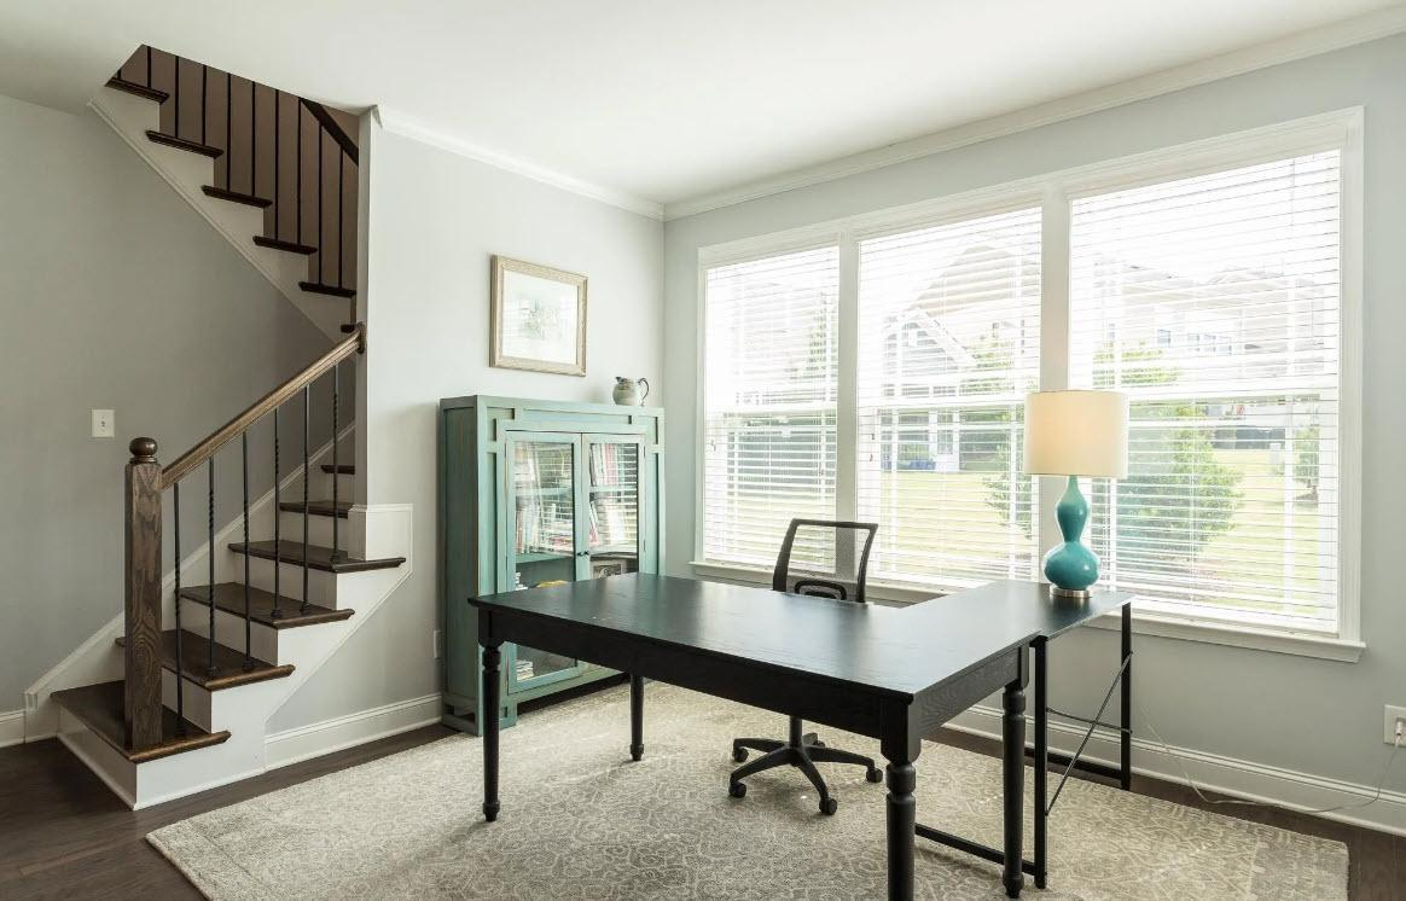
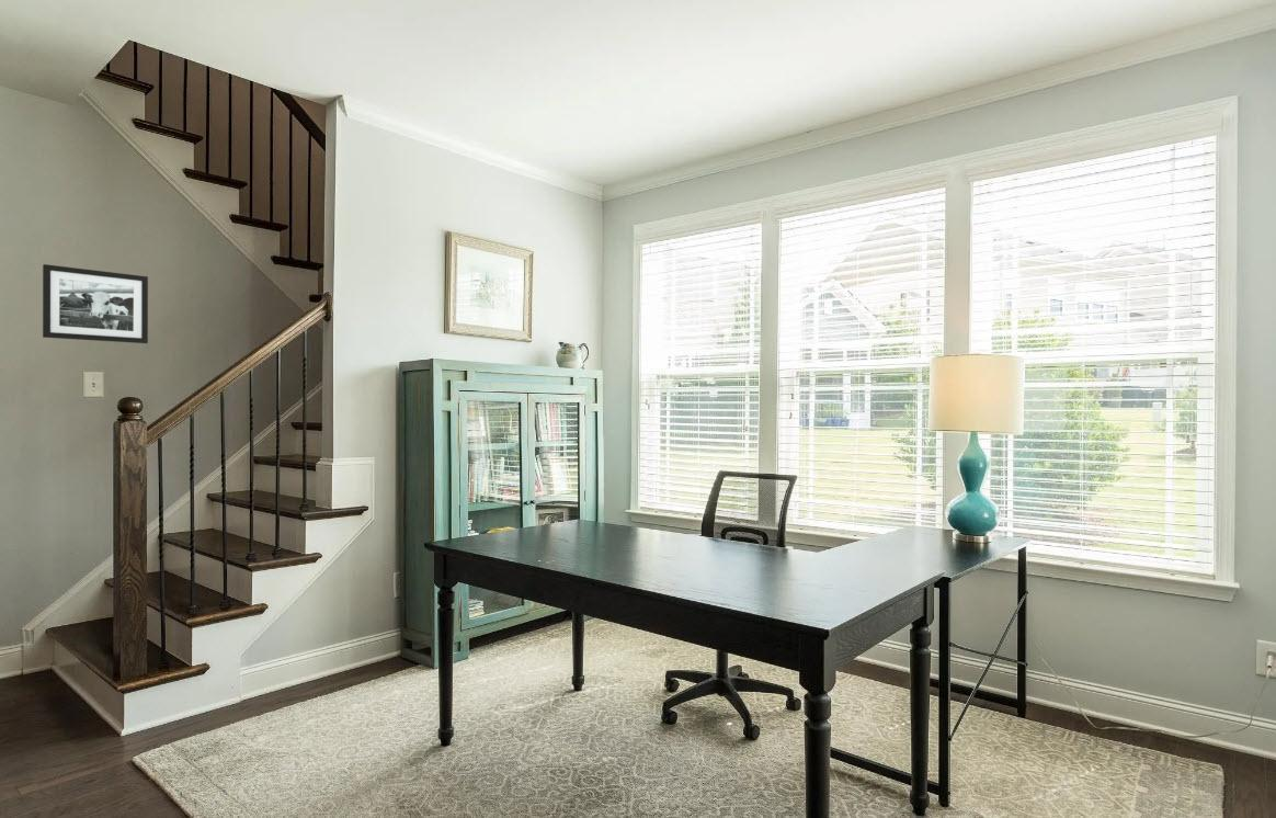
+ picture frame [42,263,149,344]
